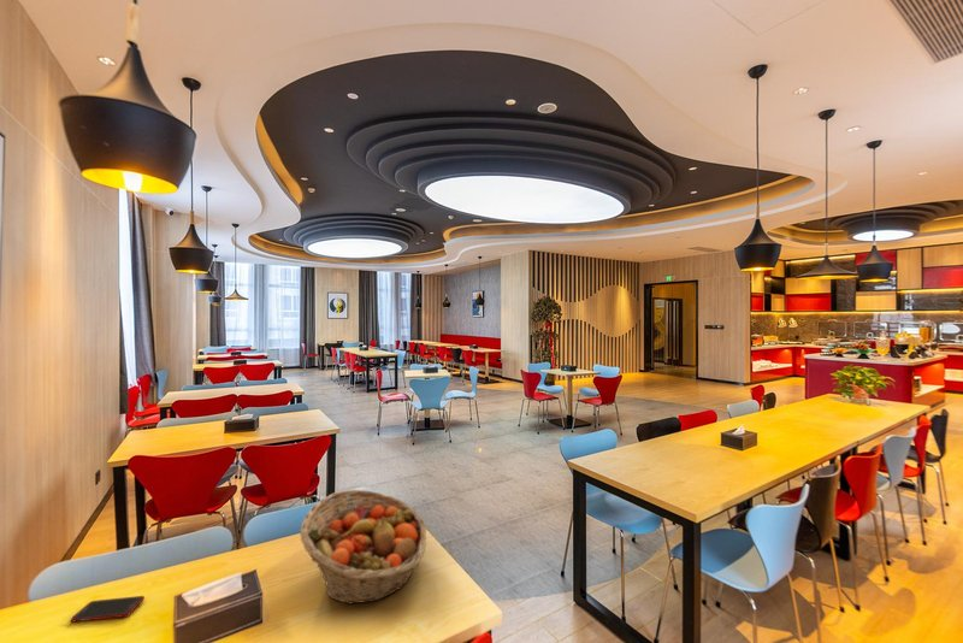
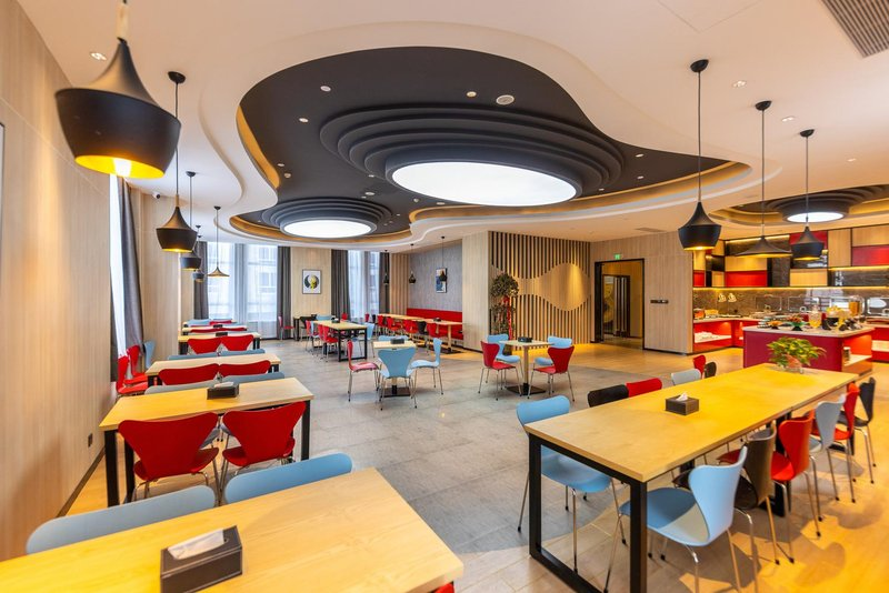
- cell phone [70,595,146,624]
- fruit basket [299,489,427,604]
